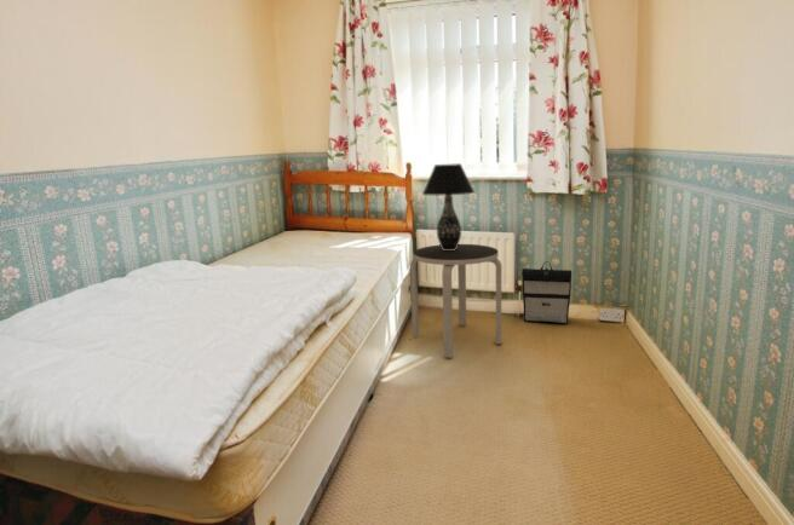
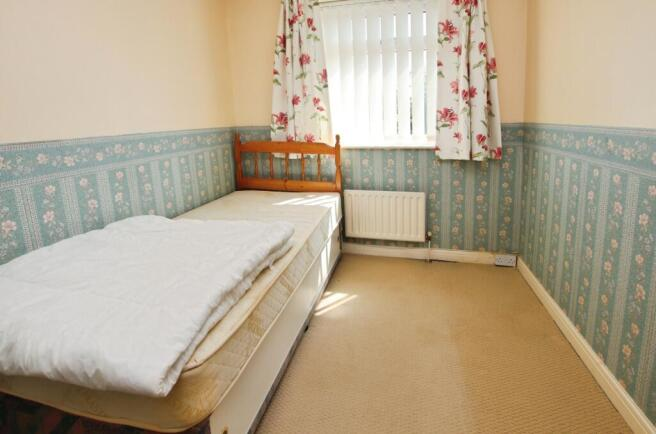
- side table [409,243,502,358]
- backpack [520,260,573,324]
- table lamp [421,162,476,250]
